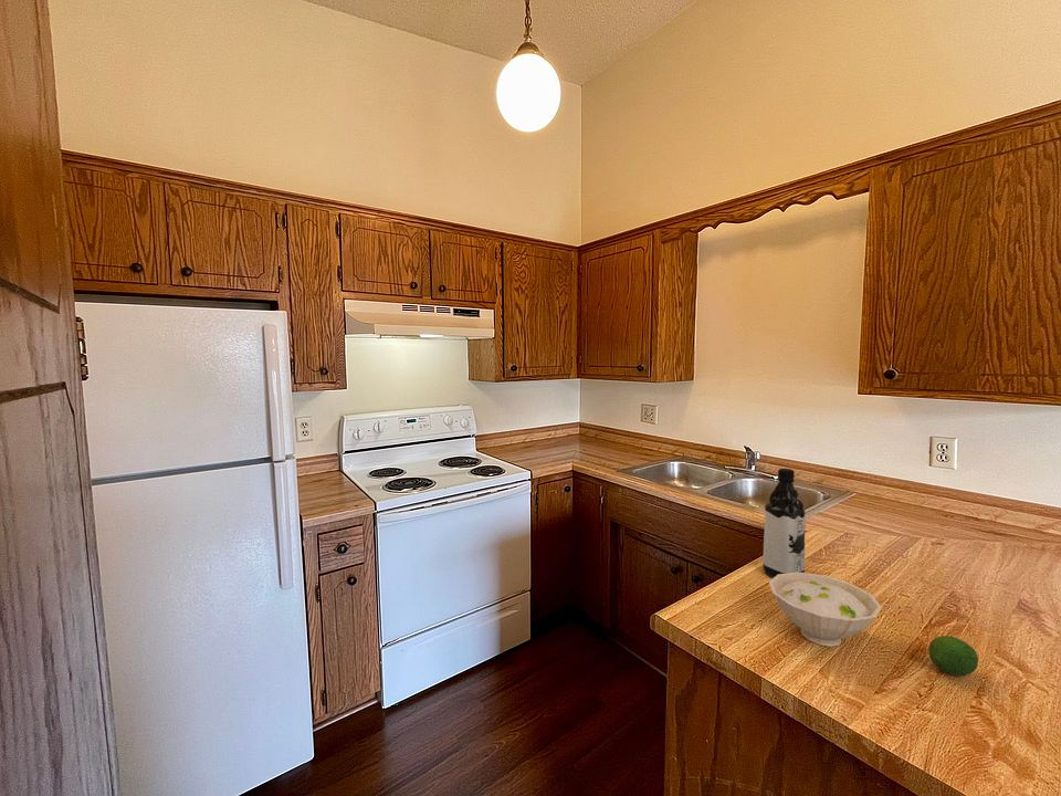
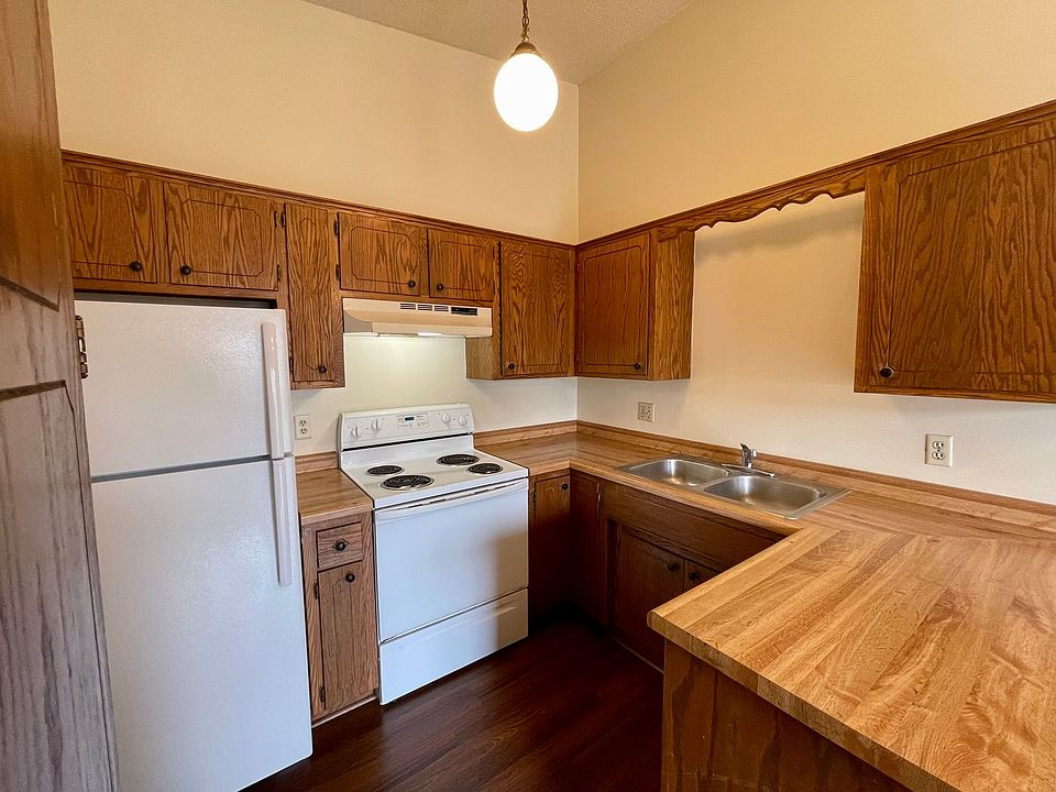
- fruit [927,635,979,677]
- water bottle [761,468,807,578]
- bowl [768,572,883,648]
